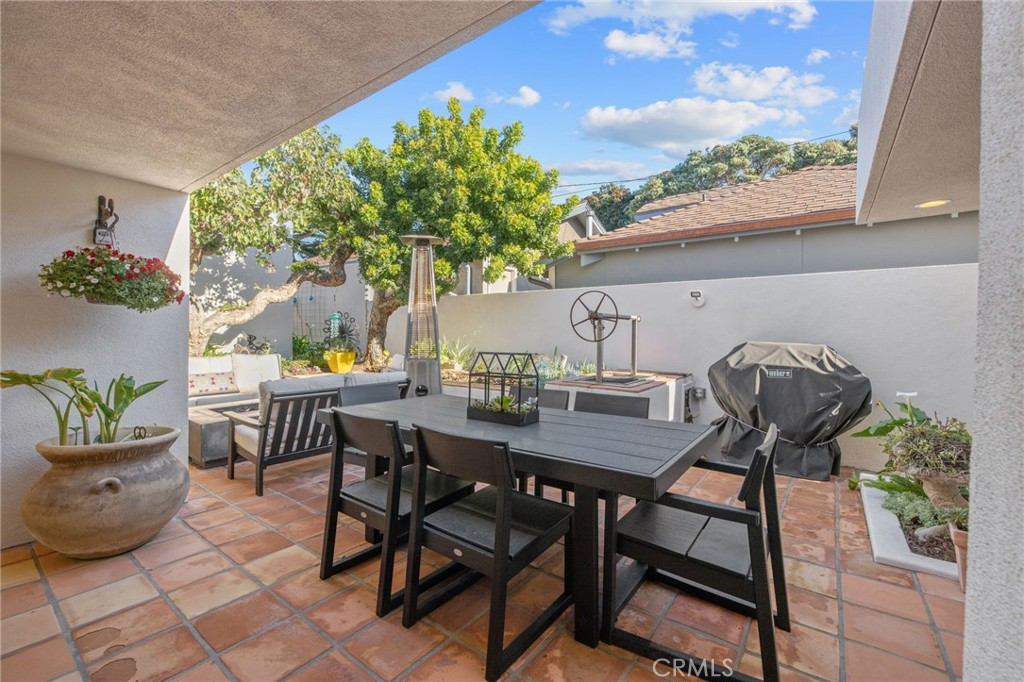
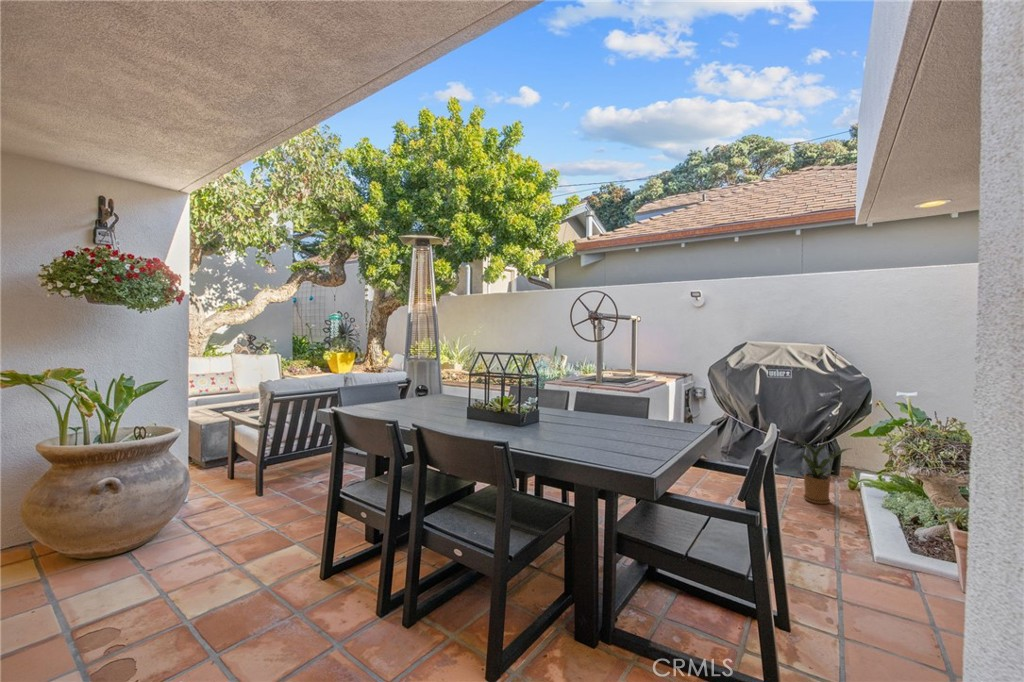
+ house plant [786,437,854,505]
